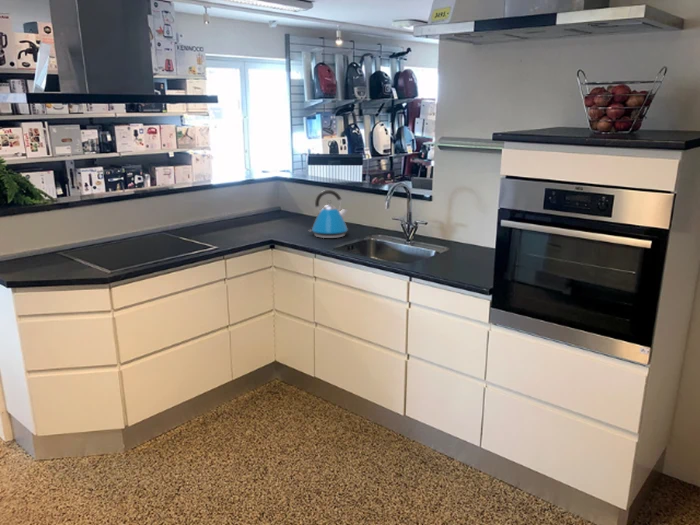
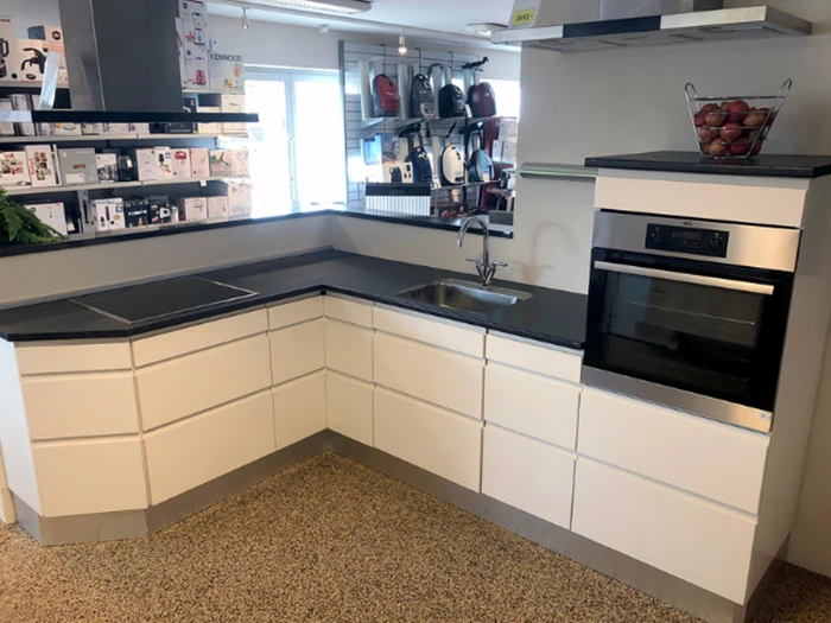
- kettle [308,189,349,239]
